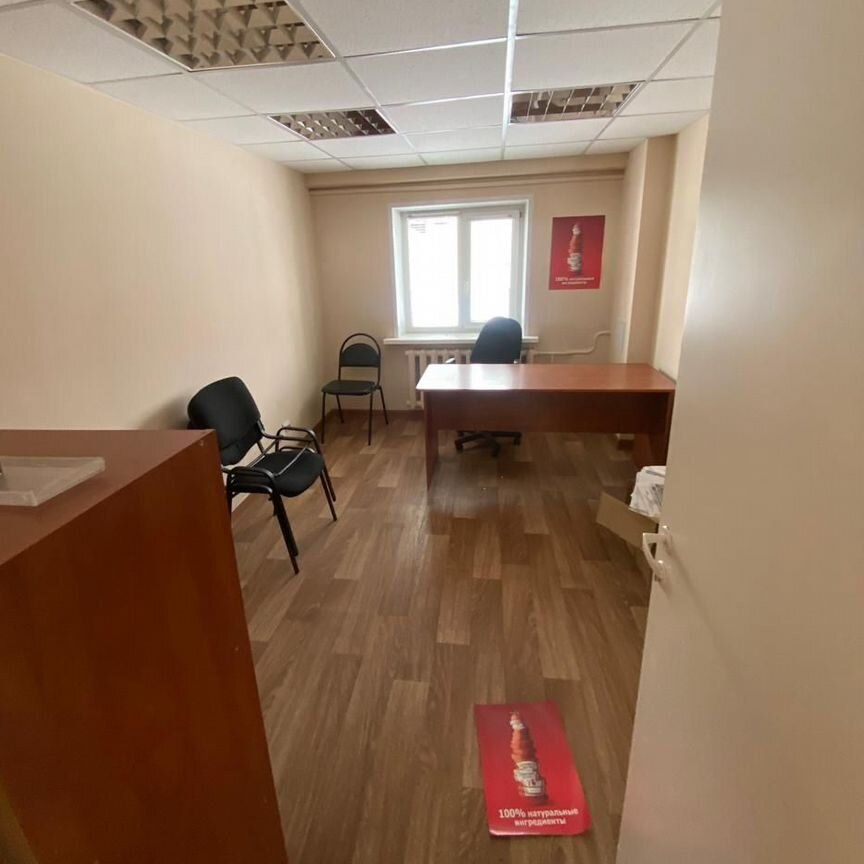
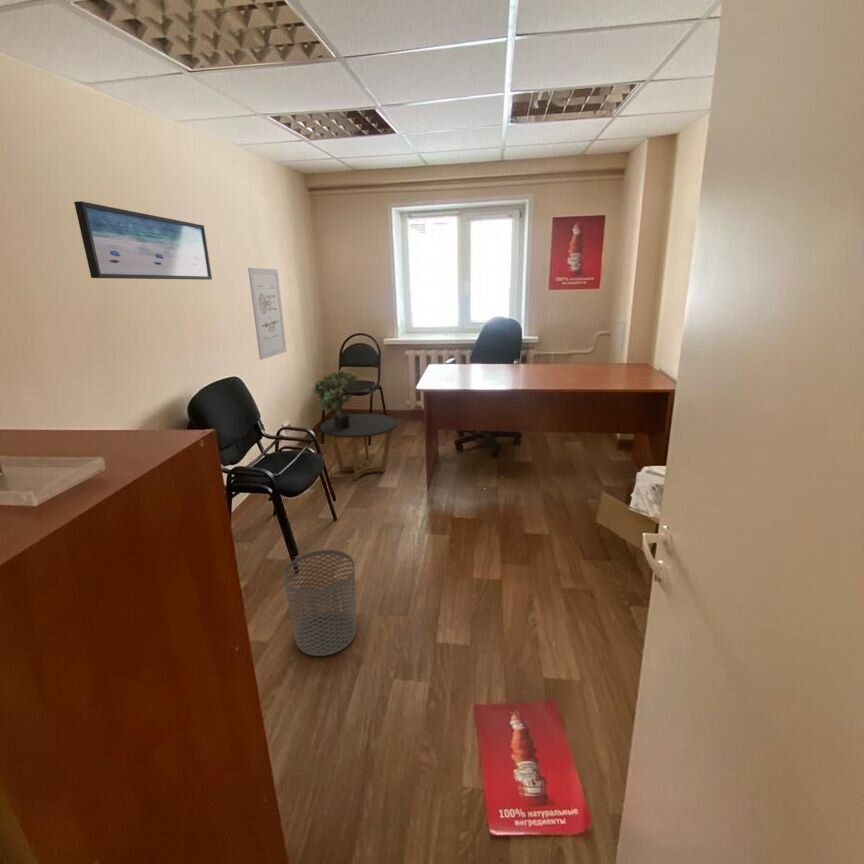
+ waste bin [282,549,357,657]
+ wall art [73,200,213,281]
+ wall art [247,267,288,361]
+ potted plant [311,368,359,429]
+ side table [319,413,399,481]
